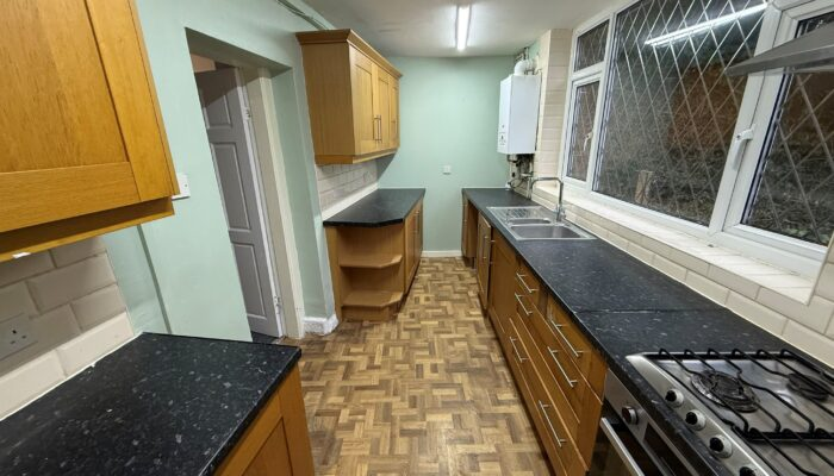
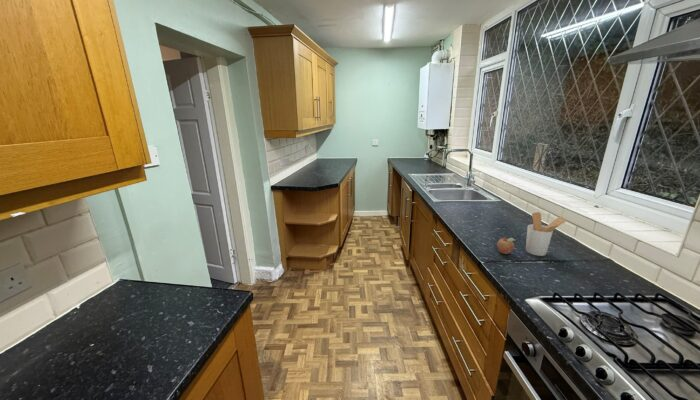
+ fruit [496,236,515,255]
+ utensil holder [525,211,567,257]
